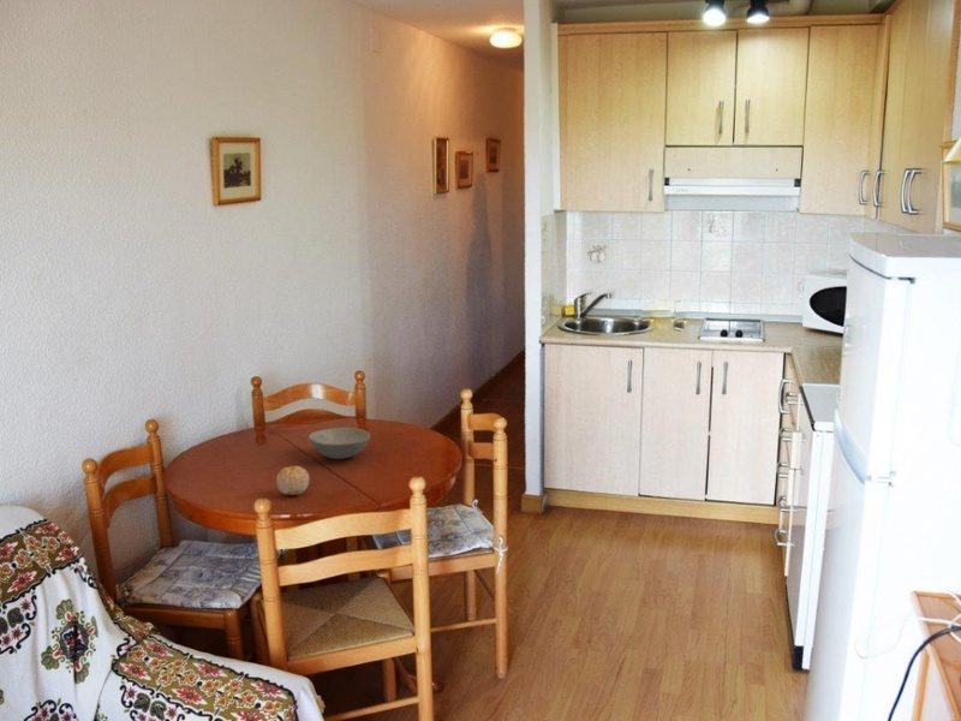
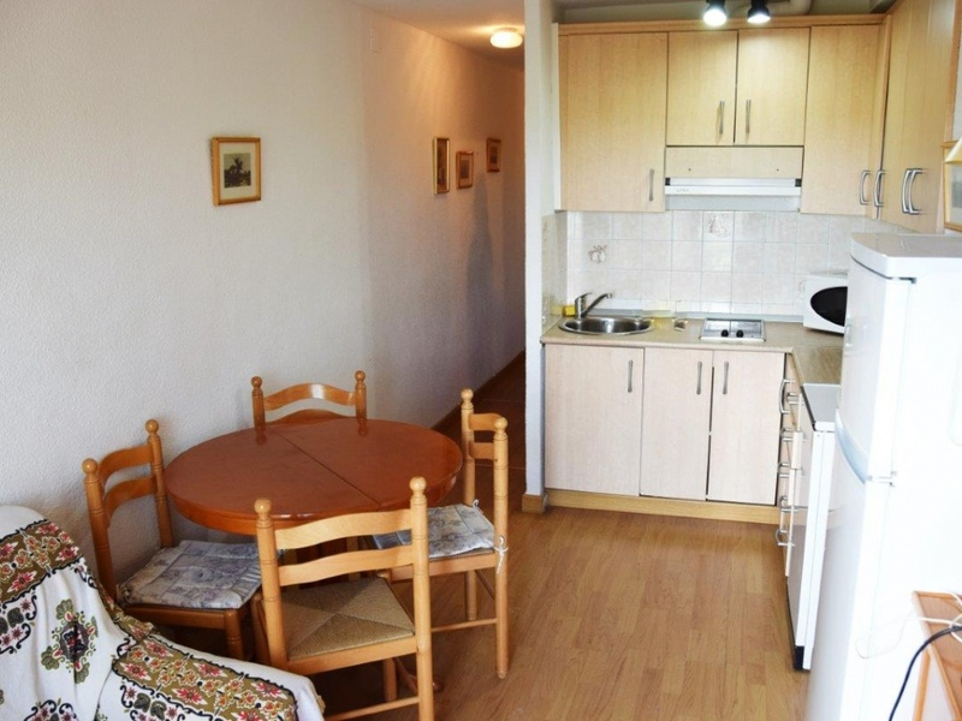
- soup bowl [308,427,371,460]
- fruit [275,465,311,496]
